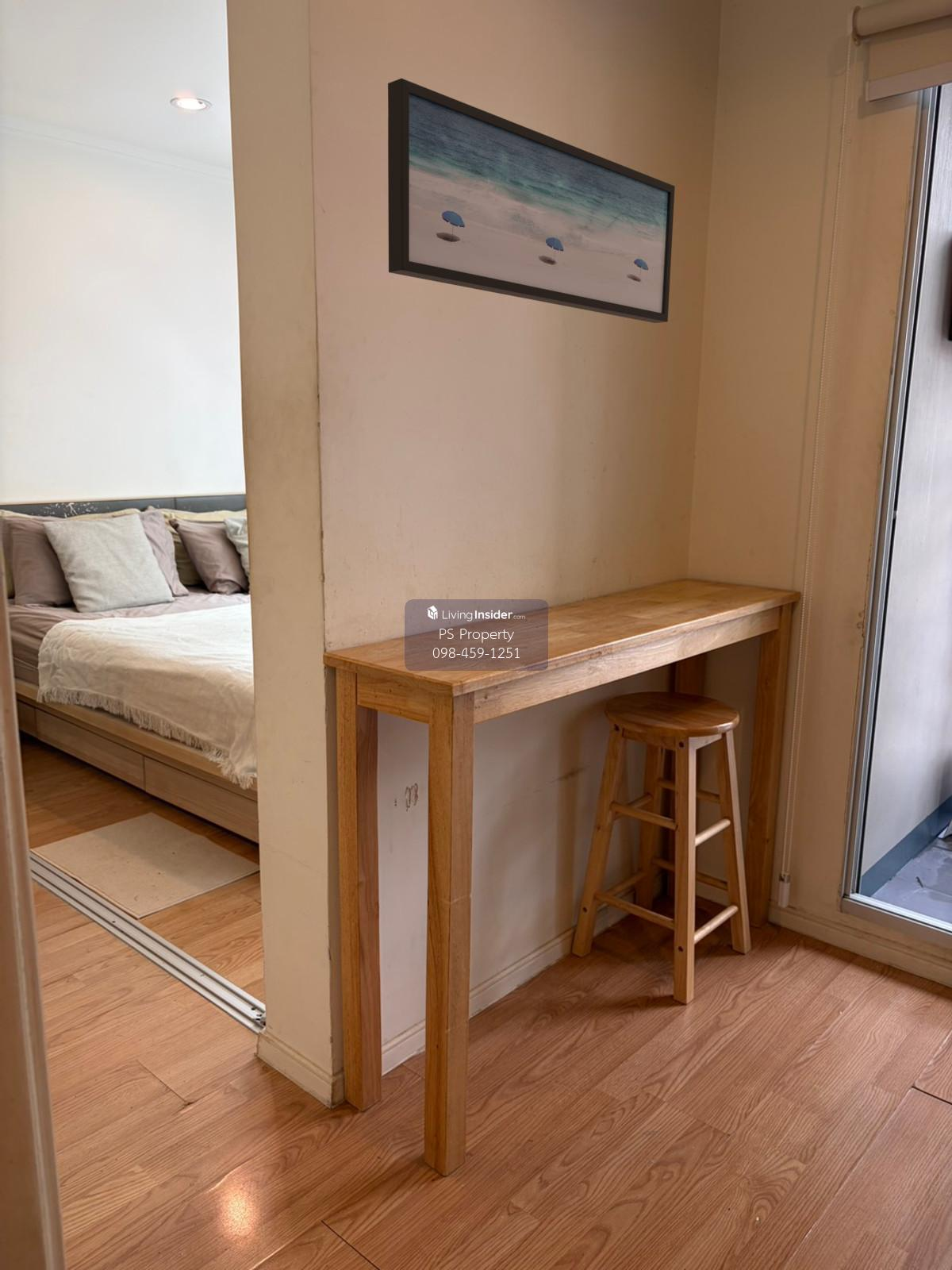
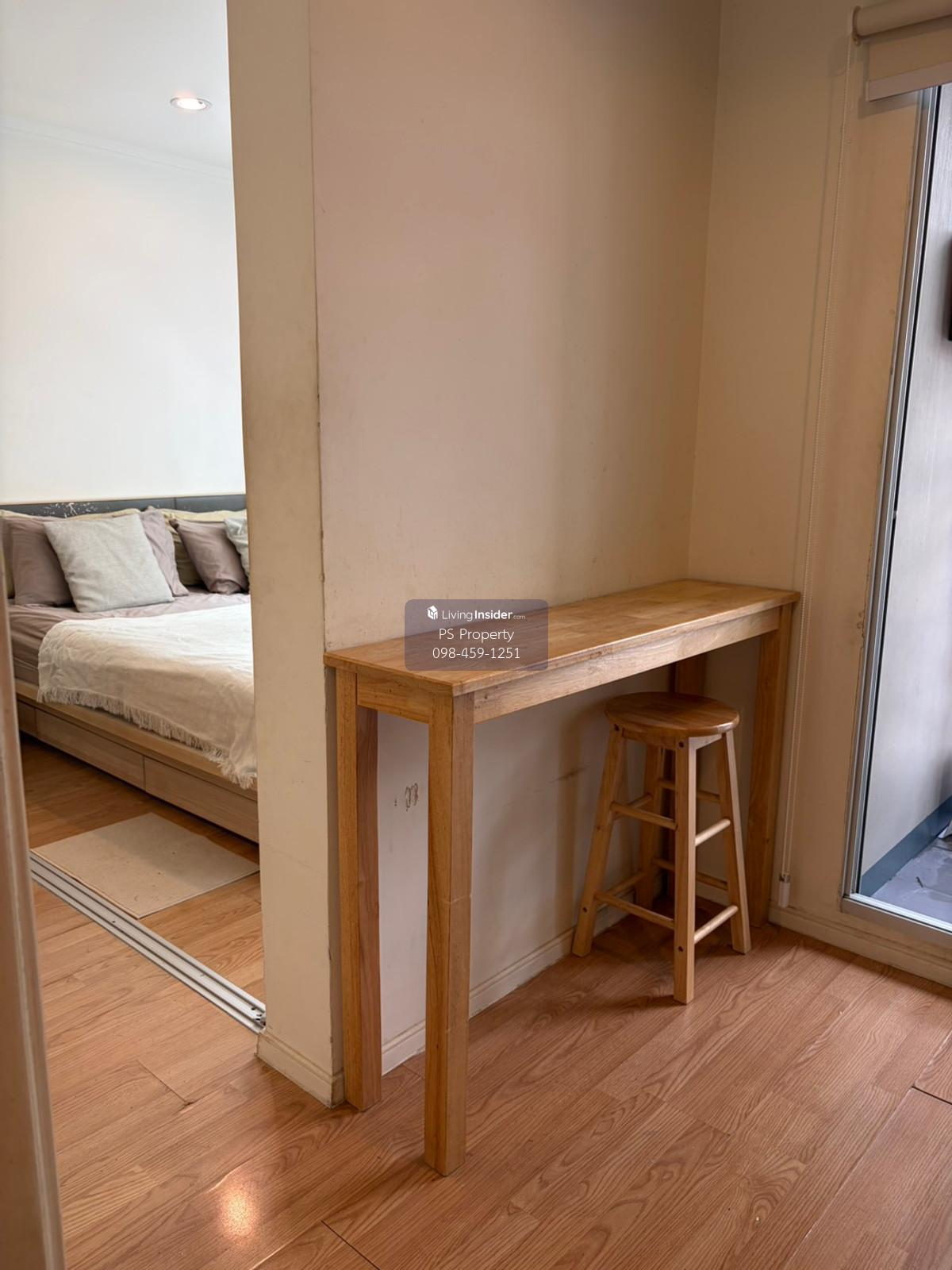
- wall art [387,78,676,324]
